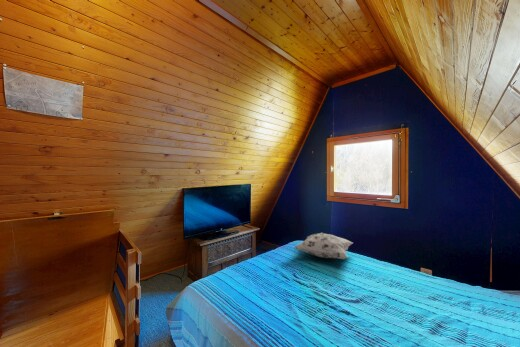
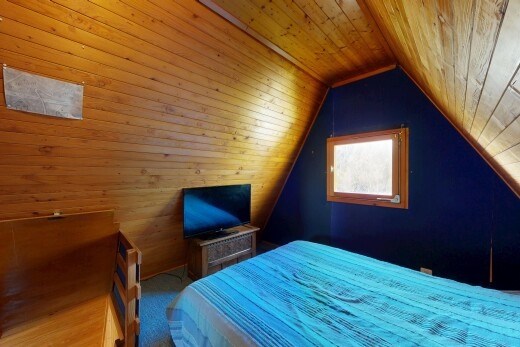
- decorative pillow [293,232,353,260]
